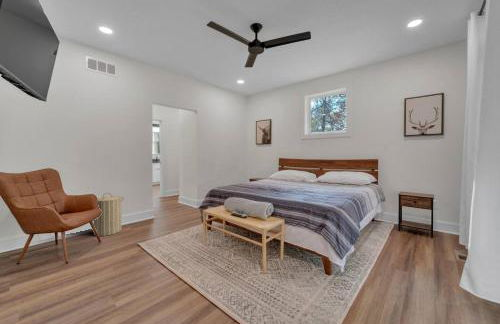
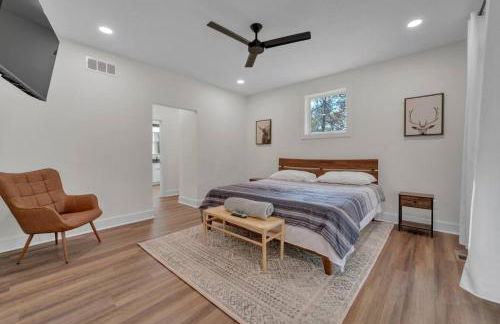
- laundry hamper [93,192,125,237]
